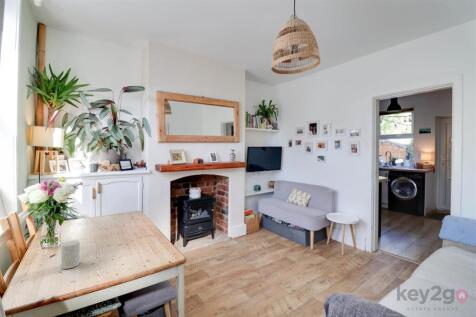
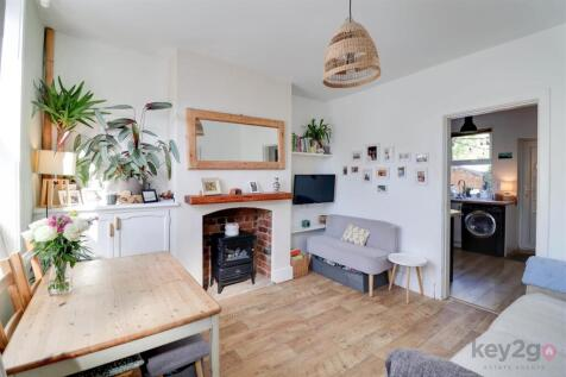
- cup [60,240,81,270]
